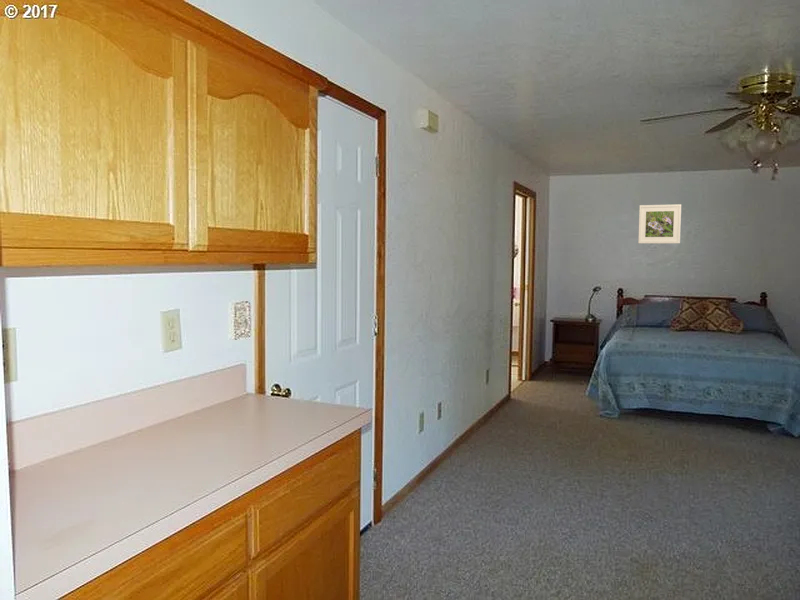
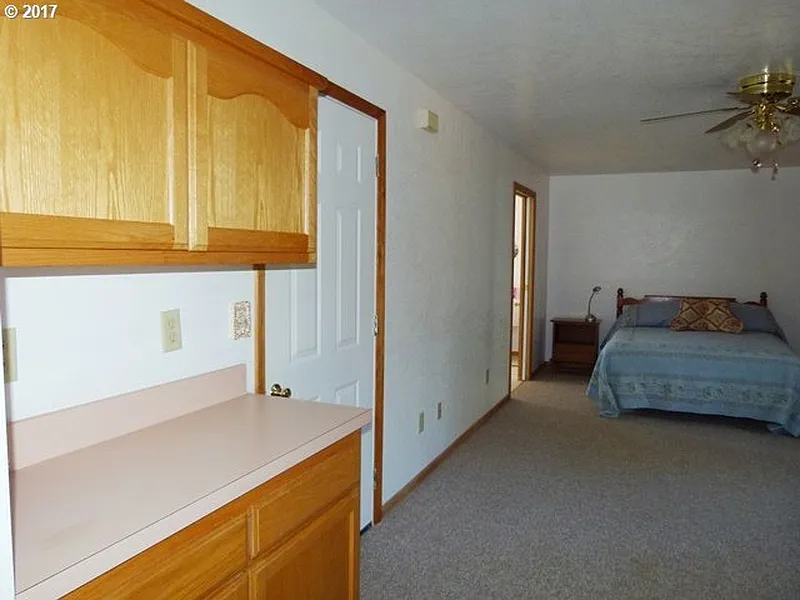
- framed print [637,203,682,244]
